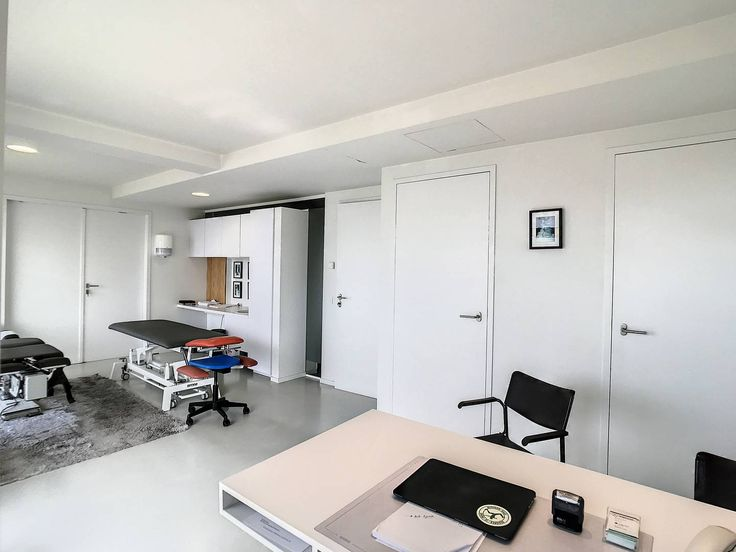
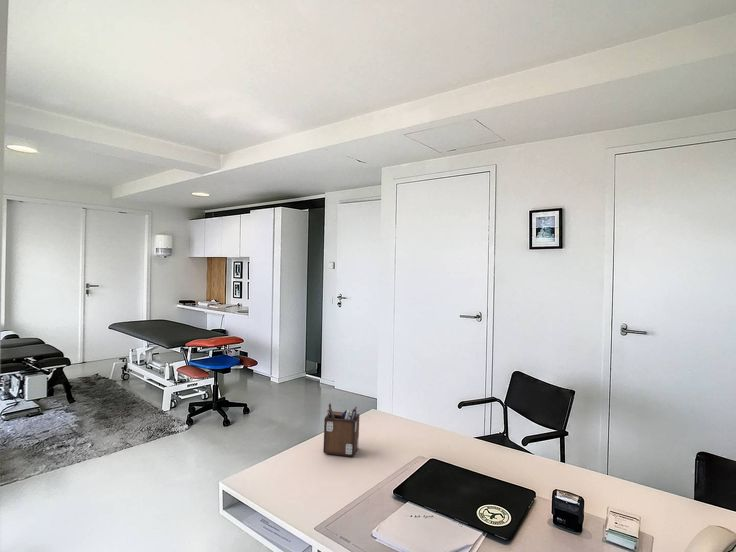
+ desk organizer [322,403,360,457]
